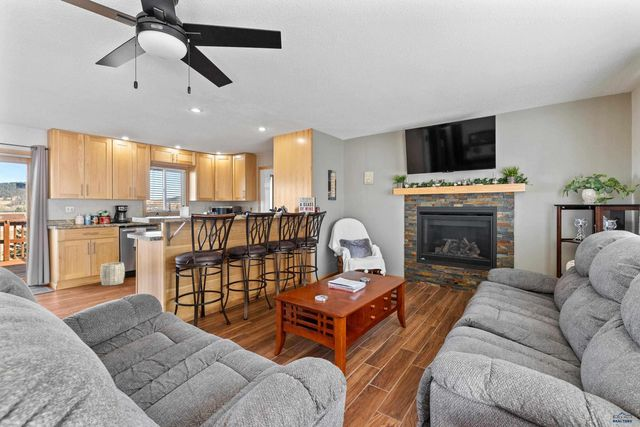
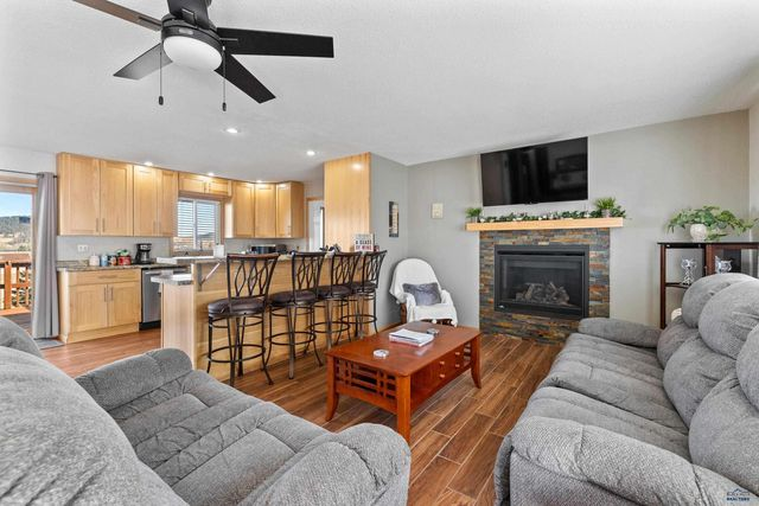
- woven basket [99,261,126,287]
